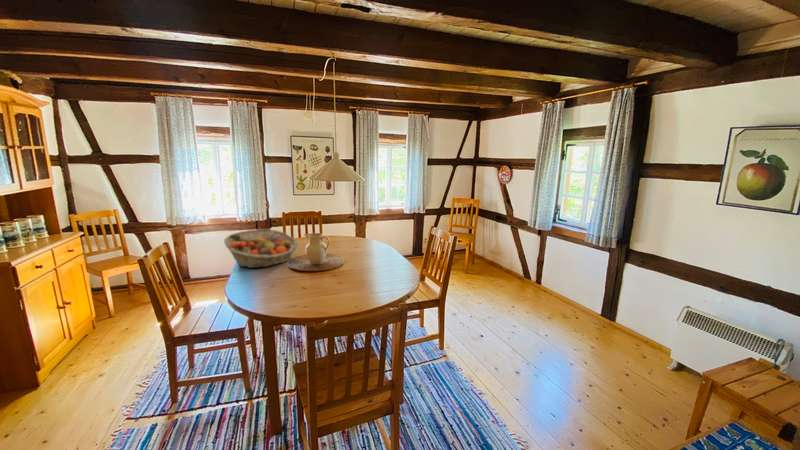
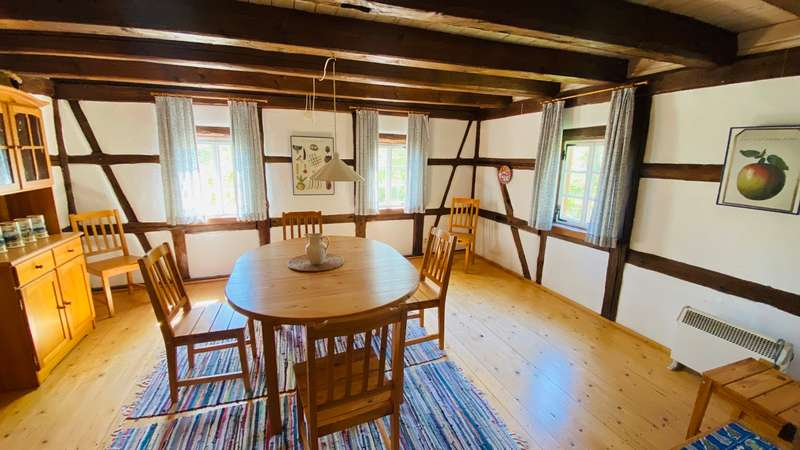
- fruit basket [223,228,299,269]
